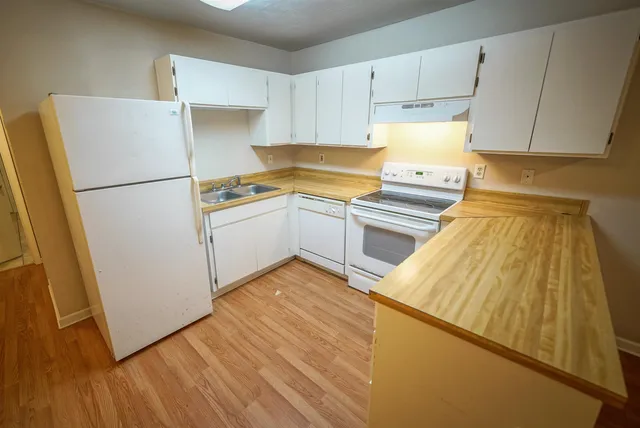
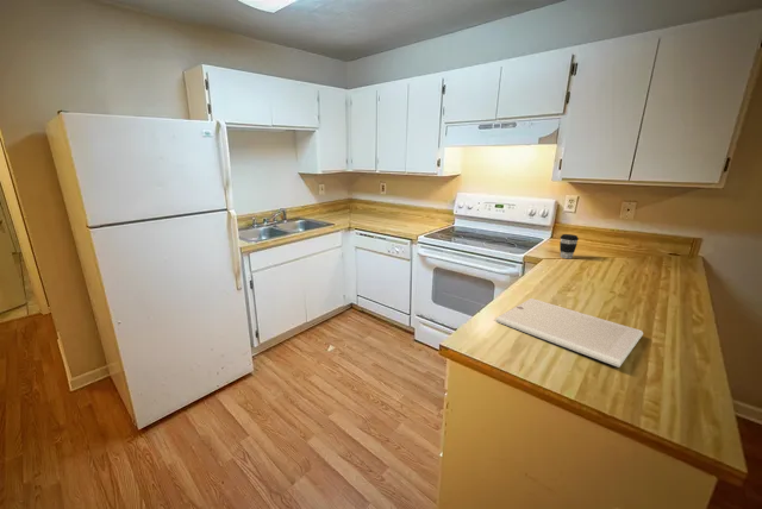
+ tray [495,297,644,369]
+ coffee cup [558,233,580,259]
